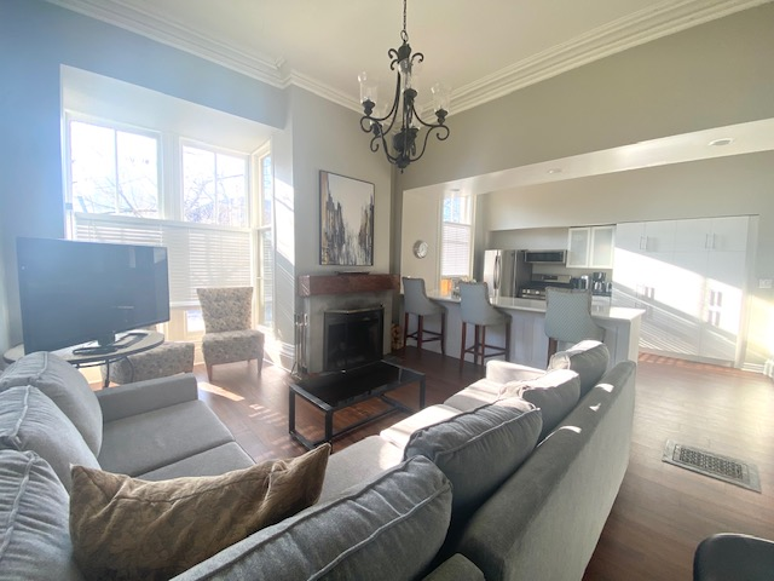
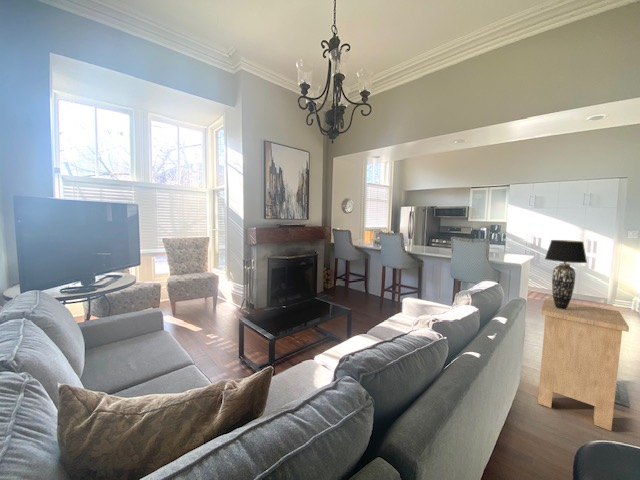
+ table lamp [544,239,588,310]
+ nightstand [537,298,630,432]
